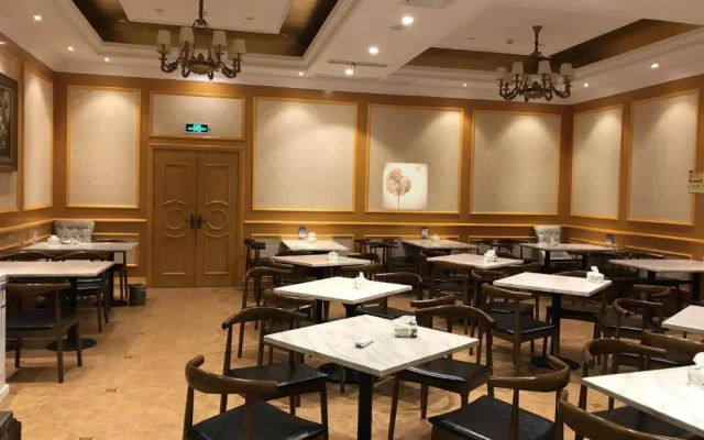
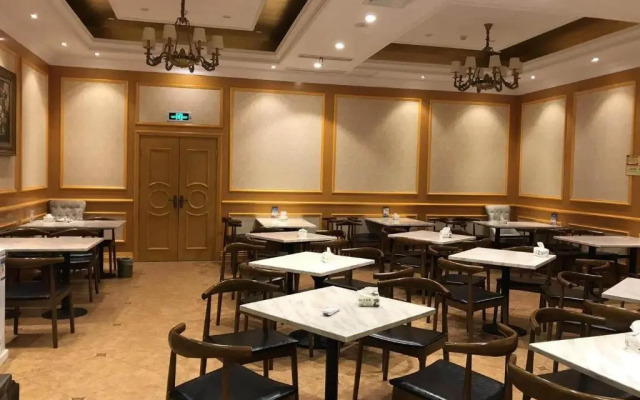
- wall art [382,162,429,211]
